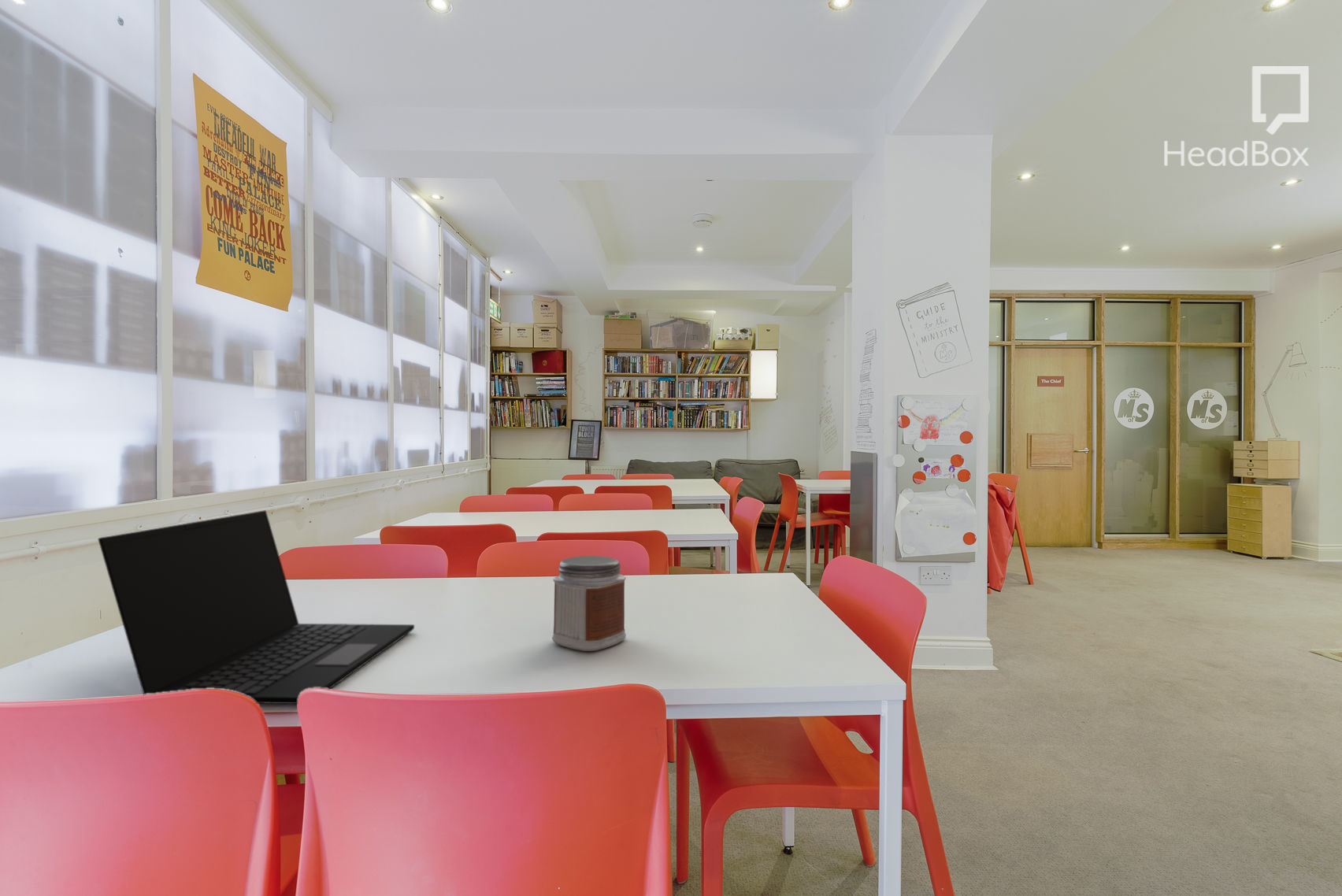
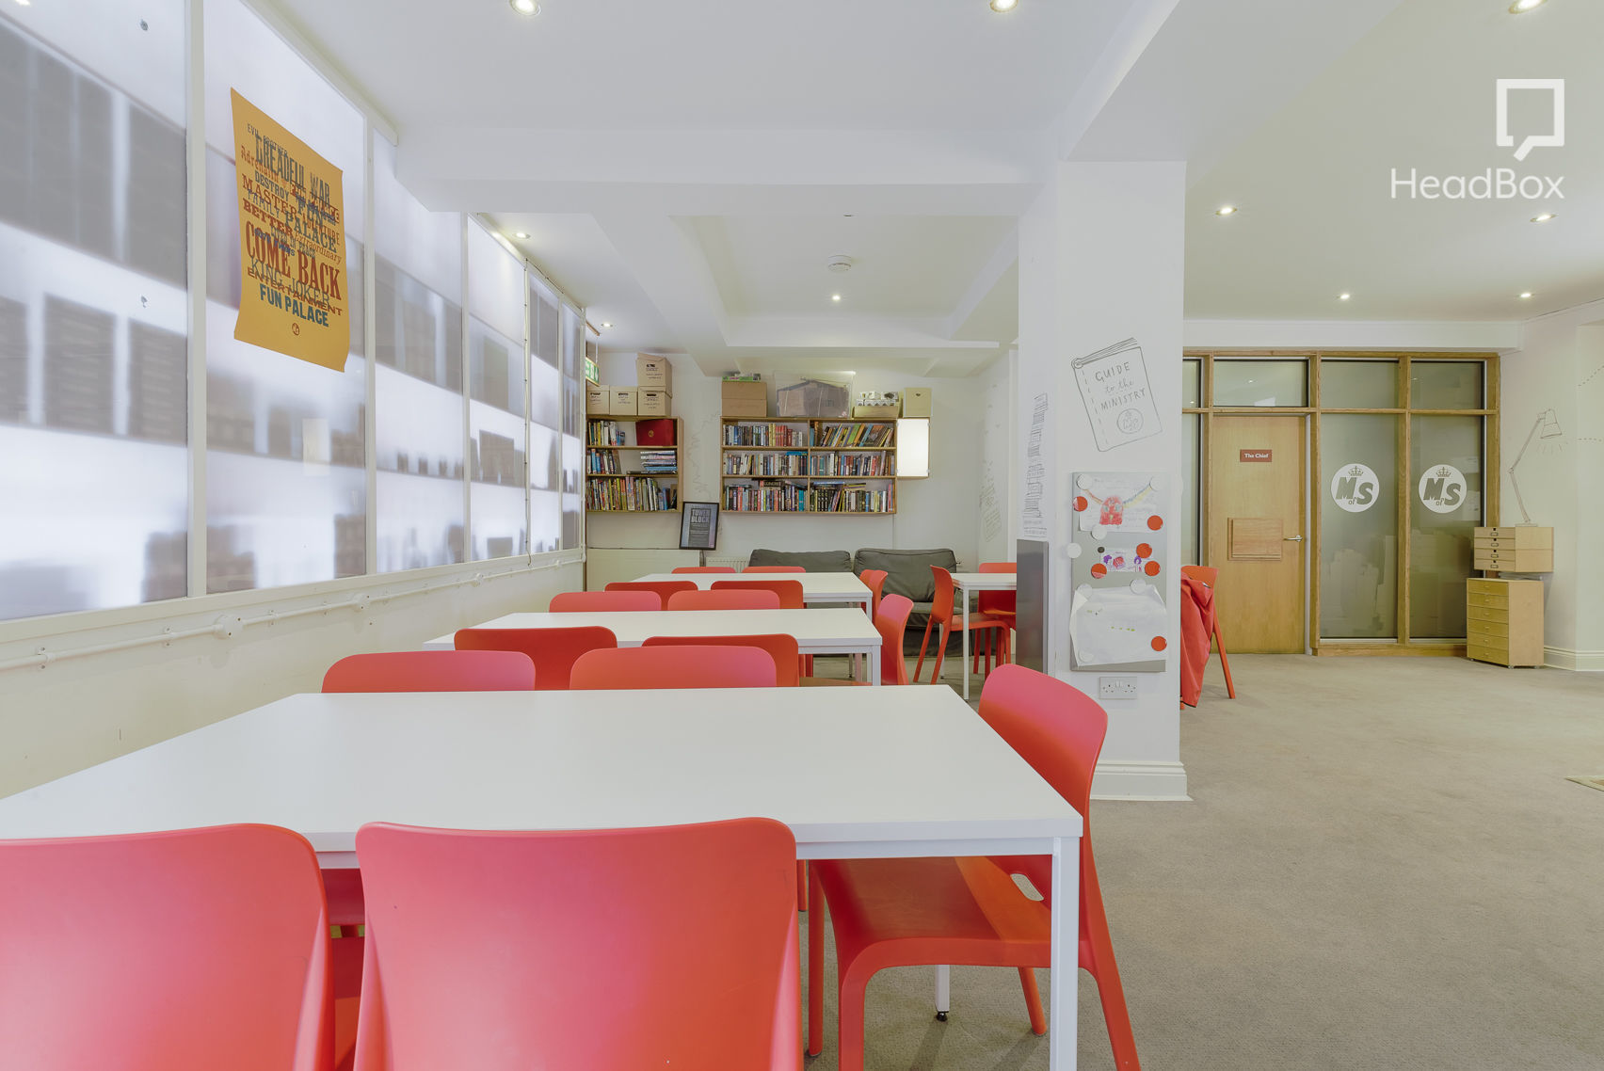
- jar [551,555,627,652]
- laptop [97,509,415,705]
